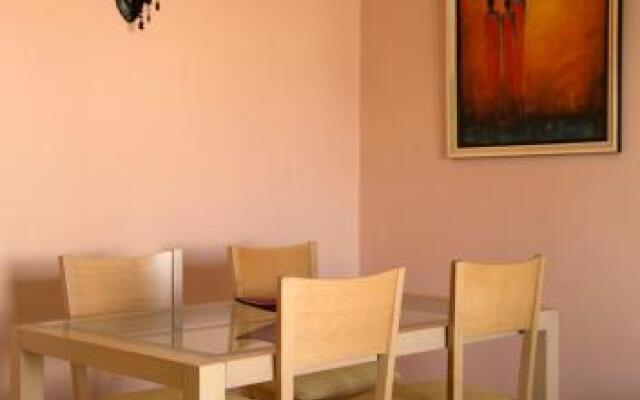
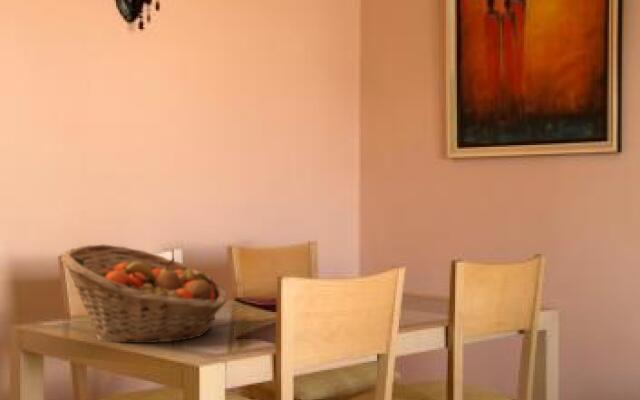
+ fruit basket [60,243,228,344]
